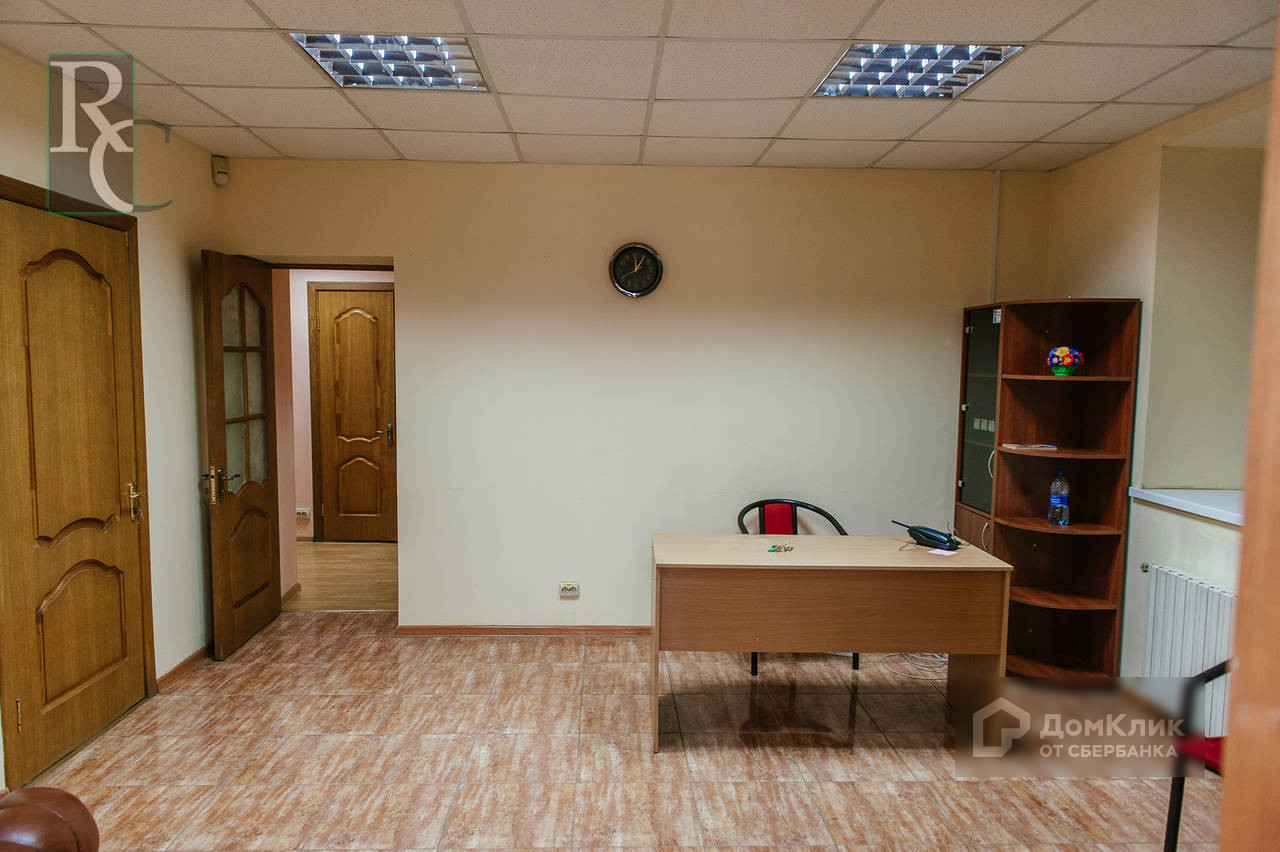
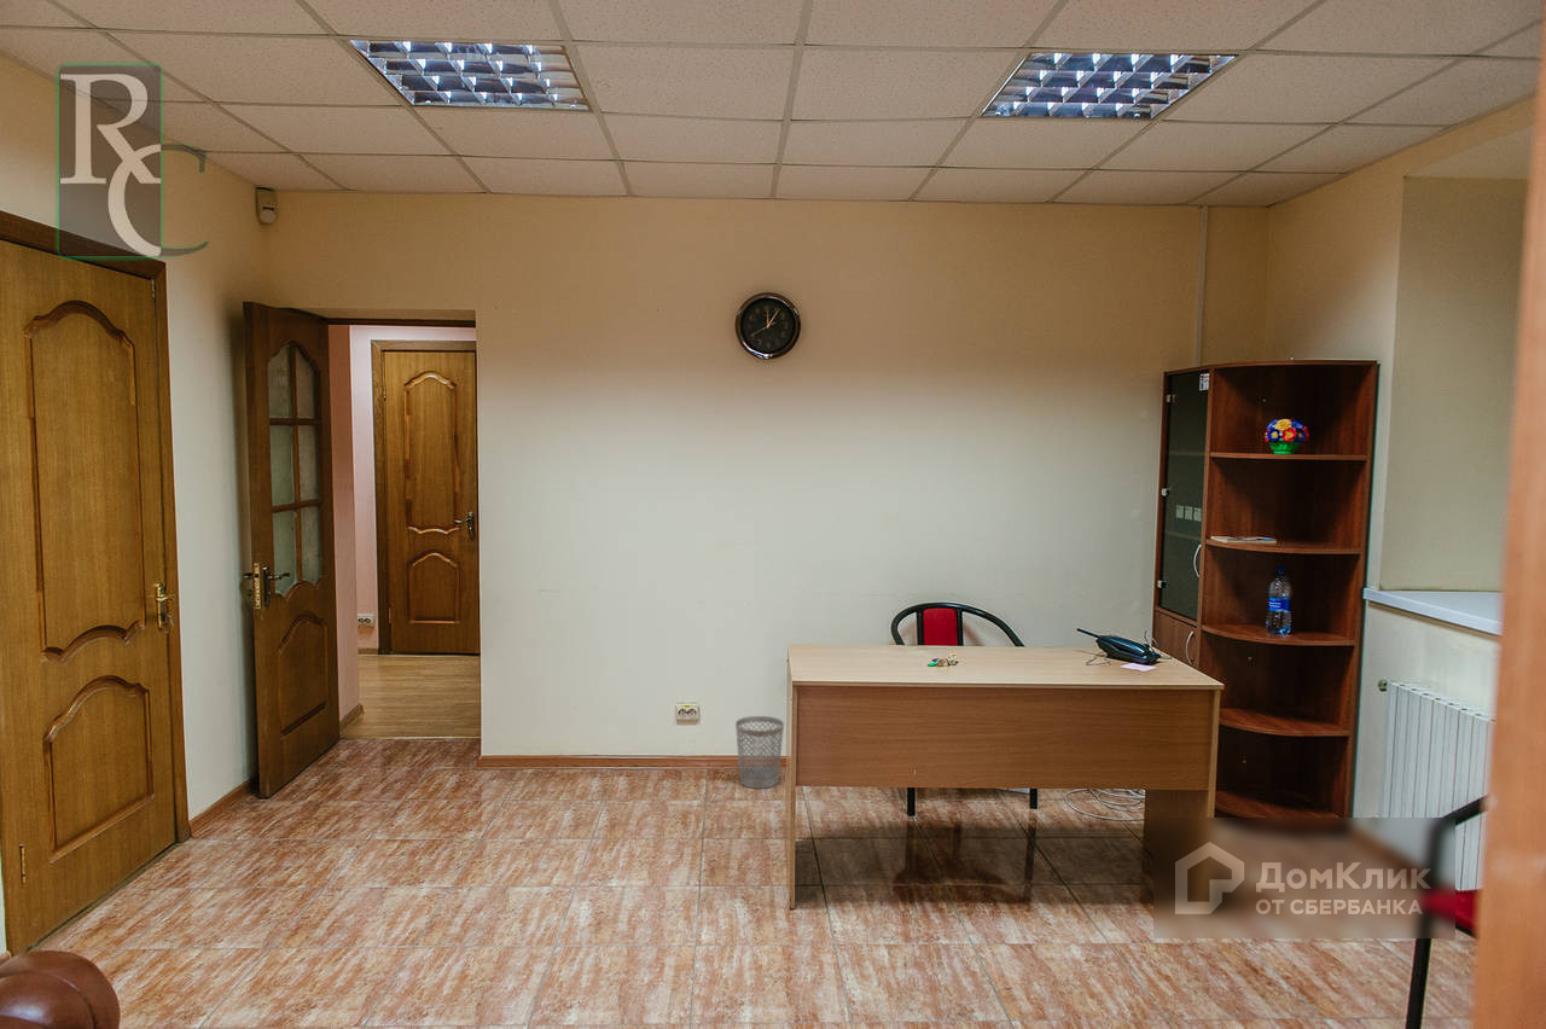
+ wastebasket [734,715,785,790]
